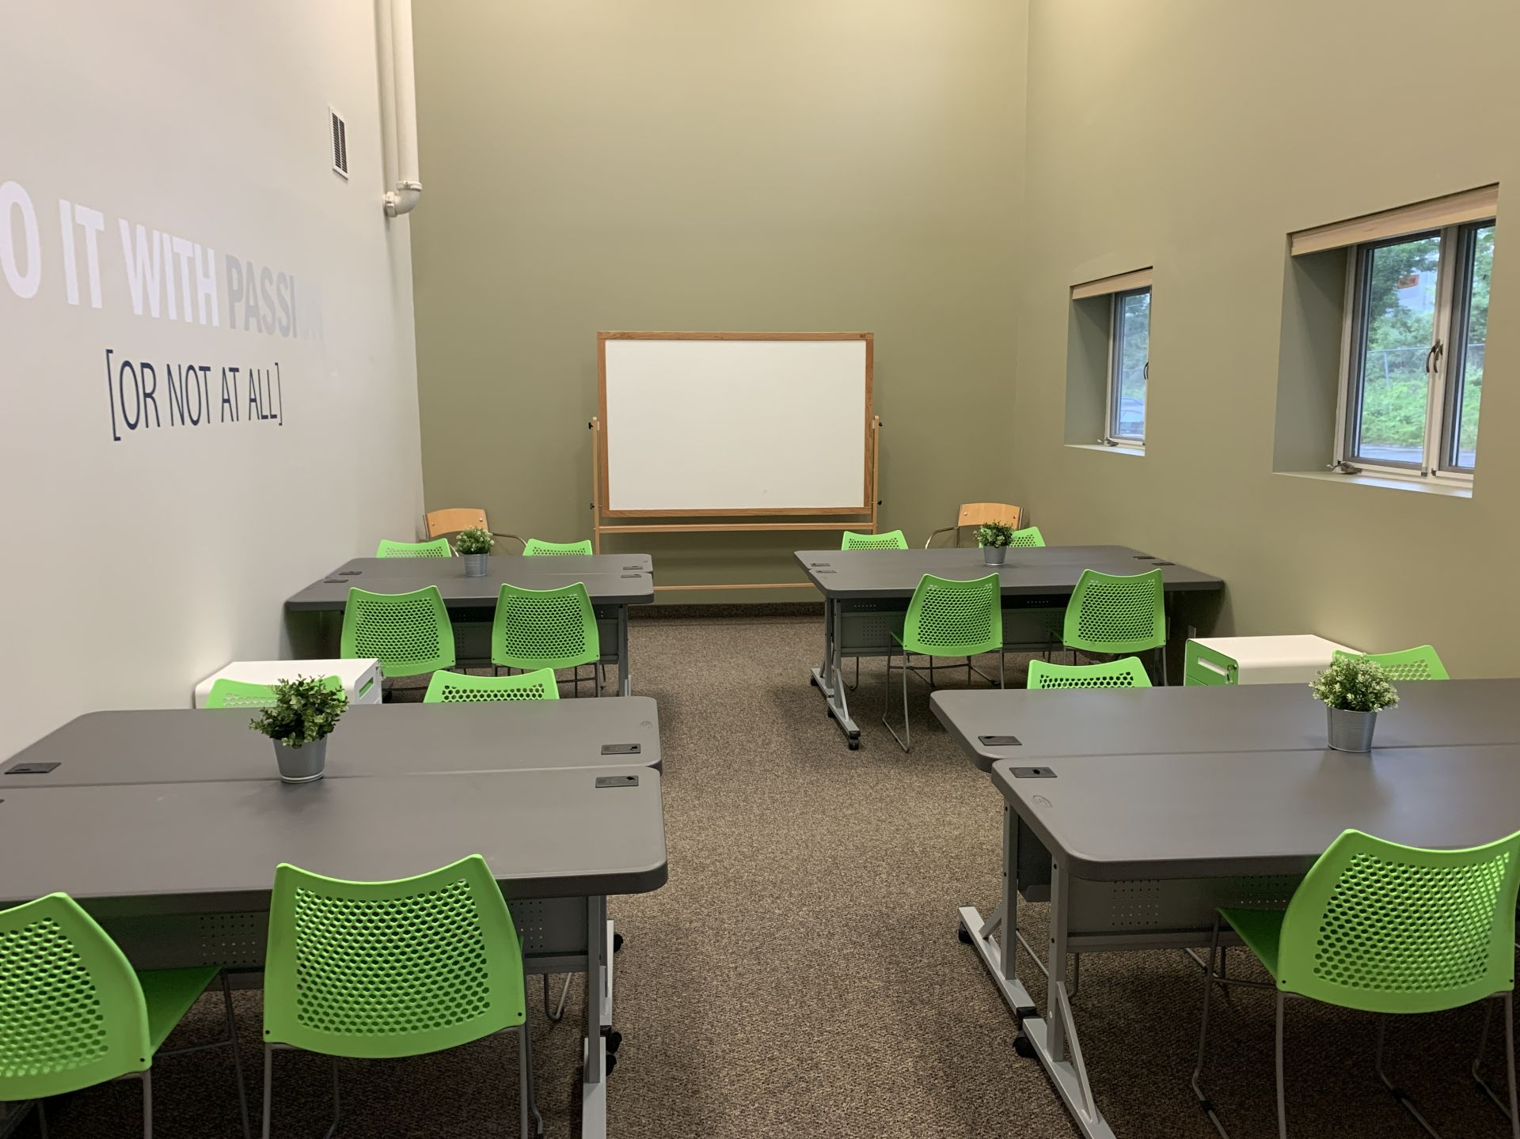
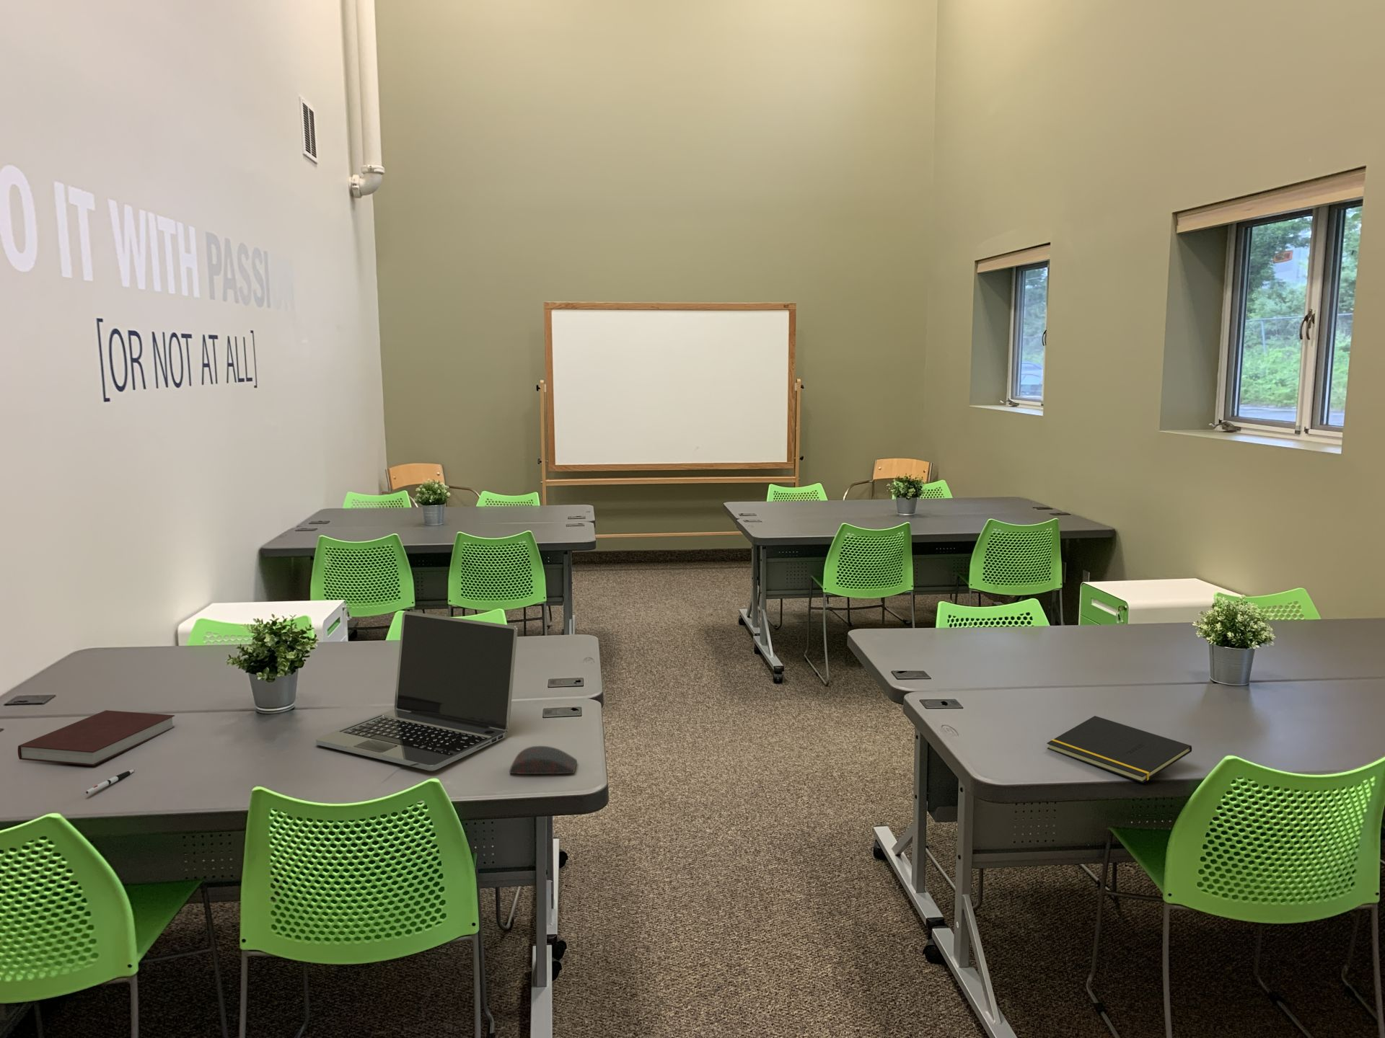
+ notepad [1046,715,1192,784]
+ pen [85,769,135,795]
+ laptop [315,611,518,771]
+ computer mouse [508,746,578,775]
+ notebook [17,710,176,767]
